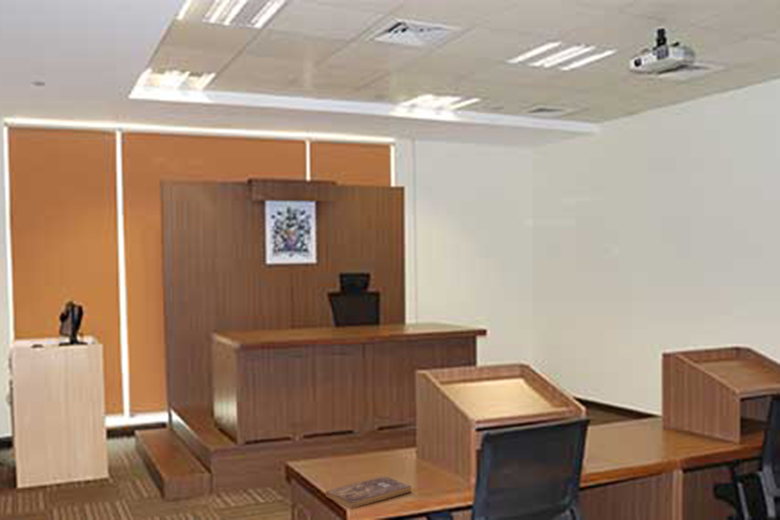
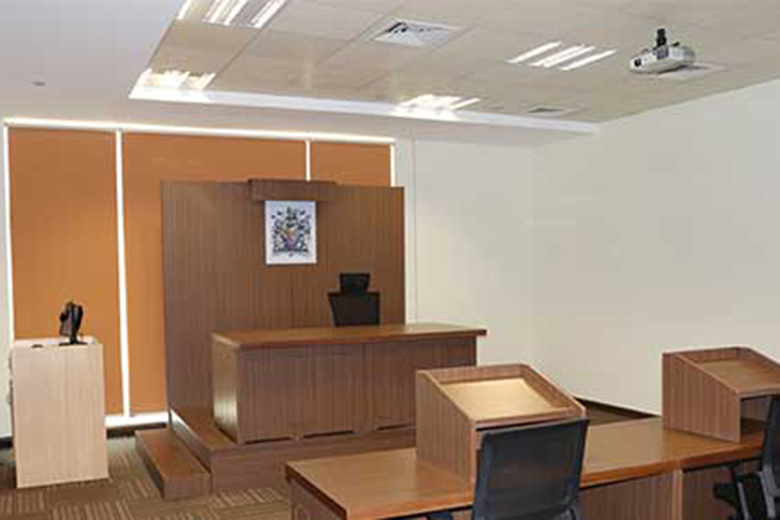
- bible [324,475,412,509]
